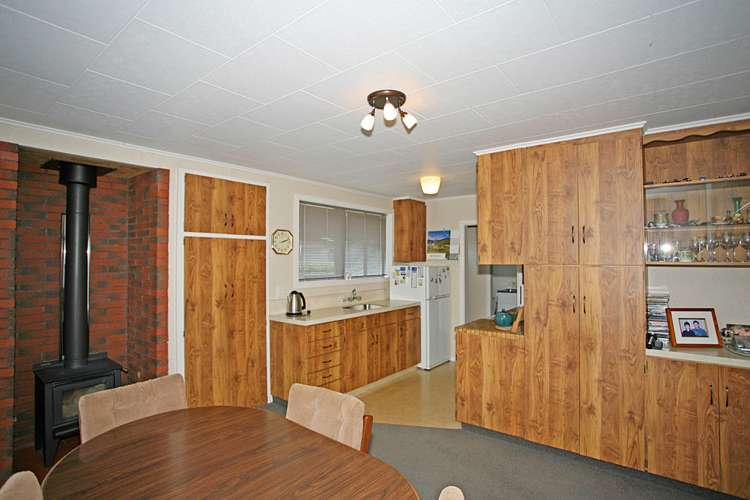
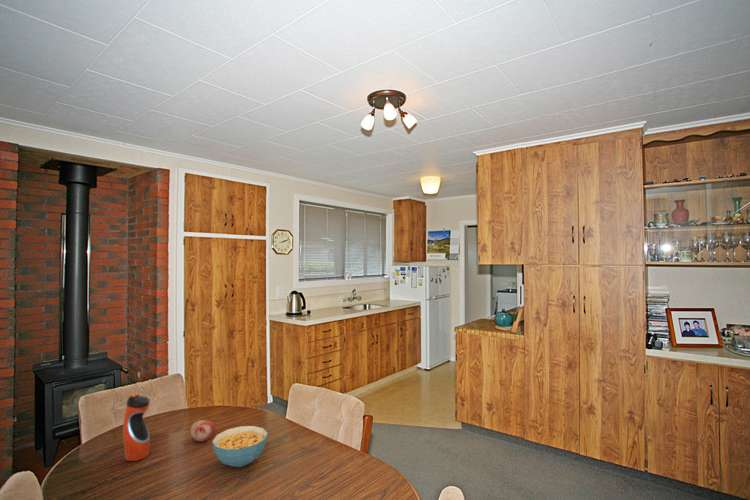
+ water bottle [122,391,151,462]
+ fruit [190,419,216,443]
+ cereal bowl [211,425,269,468]
